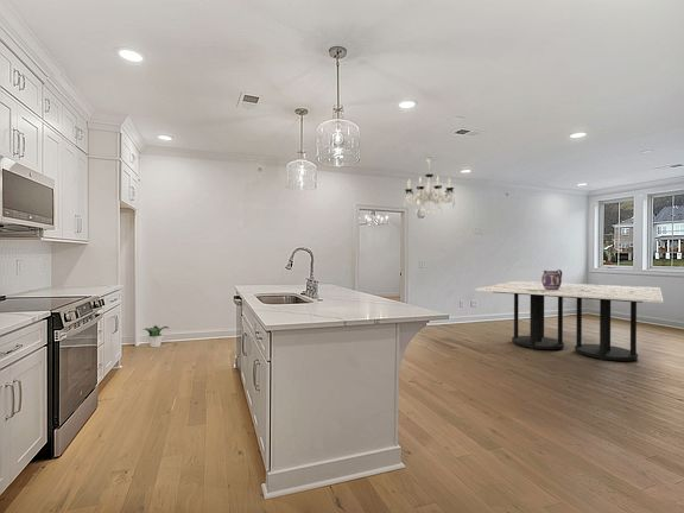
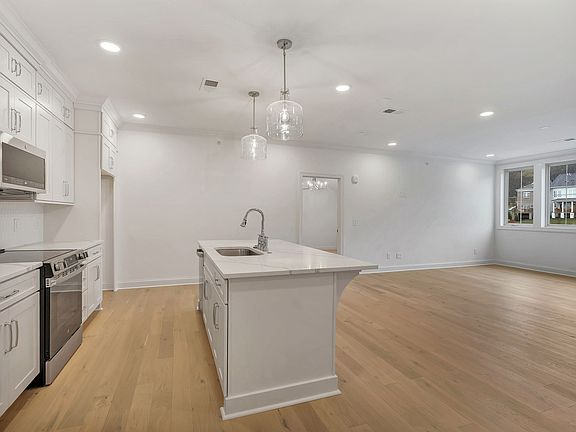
- chandelier [403,158,456,216]
- pitcher [540,268,563,290]
- dining table [474,280,665,362]
- potted plant [142,324,170,348]
